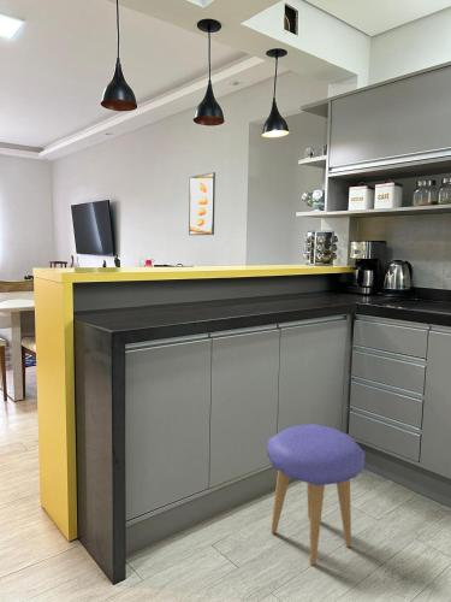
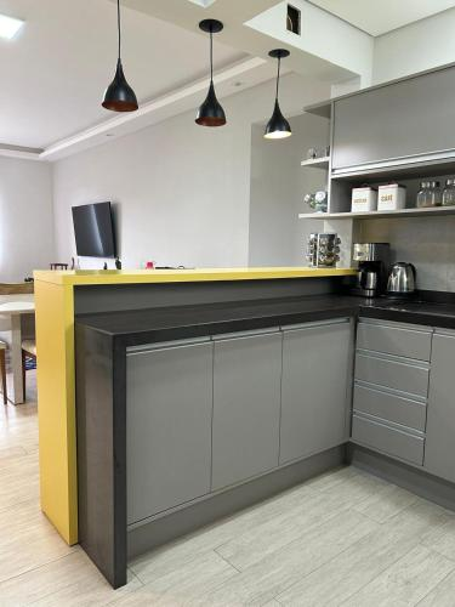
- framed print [188,171,216,236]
- stool [266,423,366,566]
